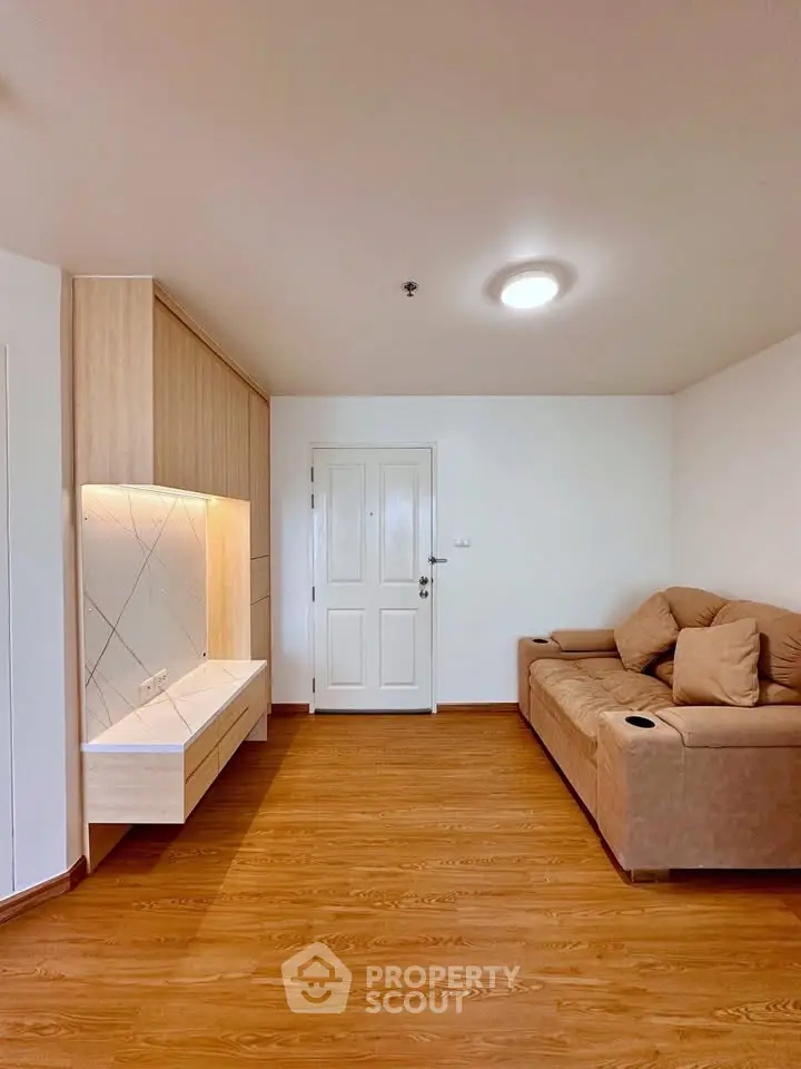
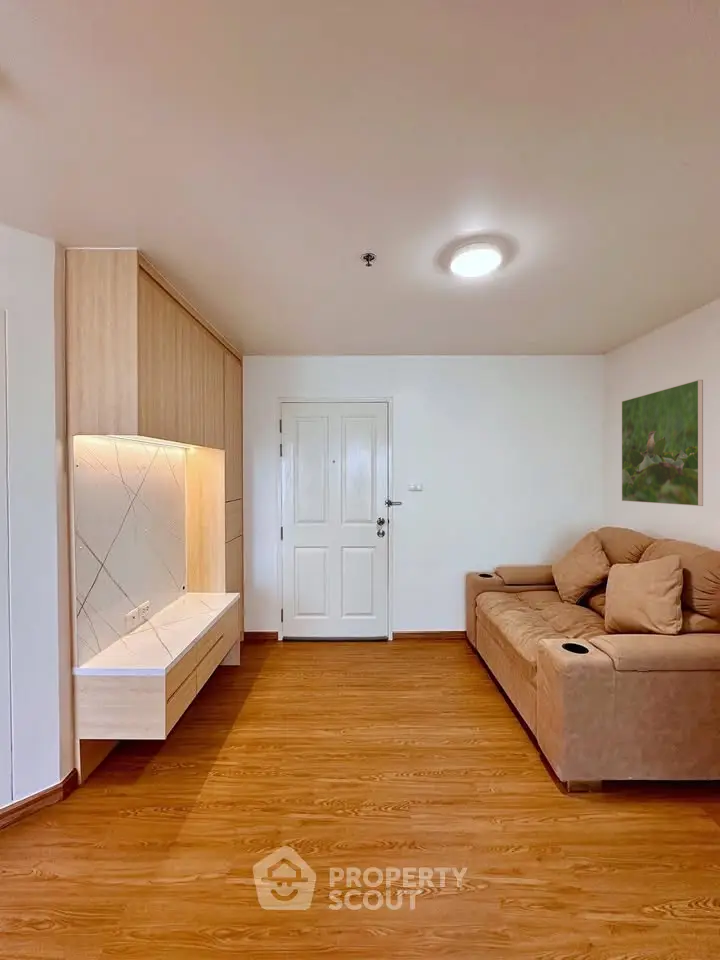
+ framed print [621,379,704,507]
